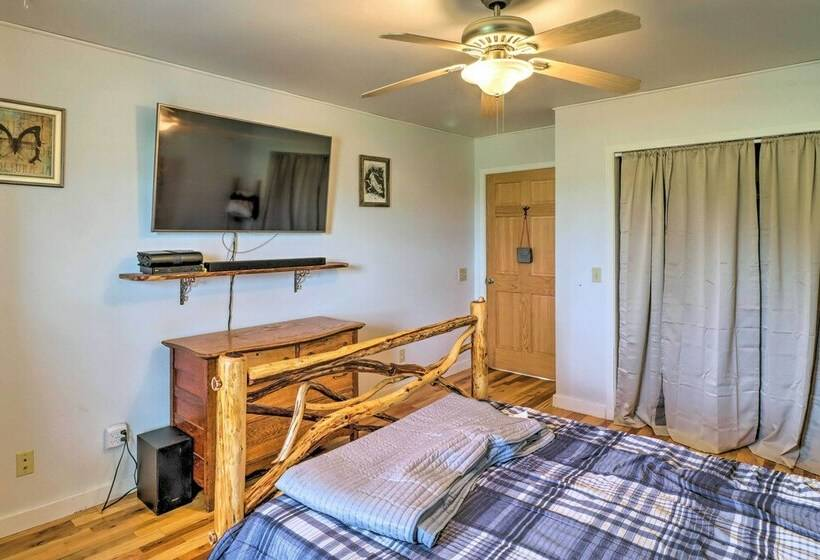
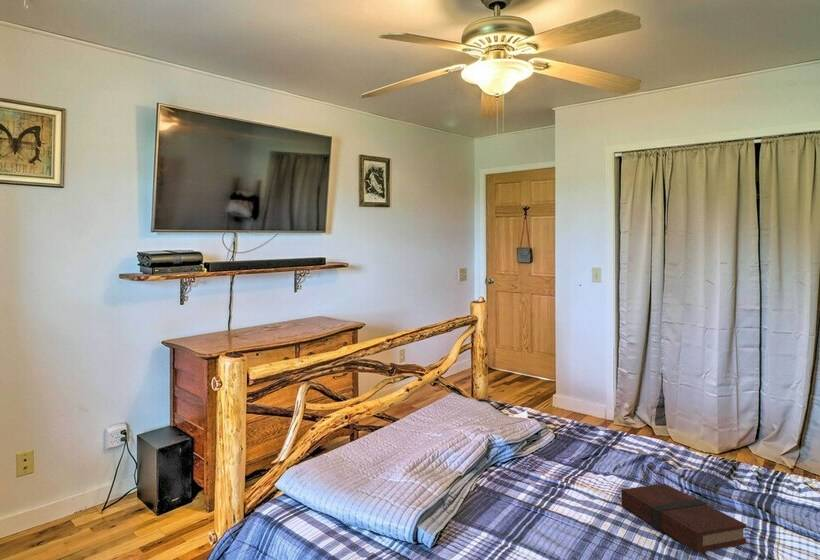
+ book [620,483,747,554]
